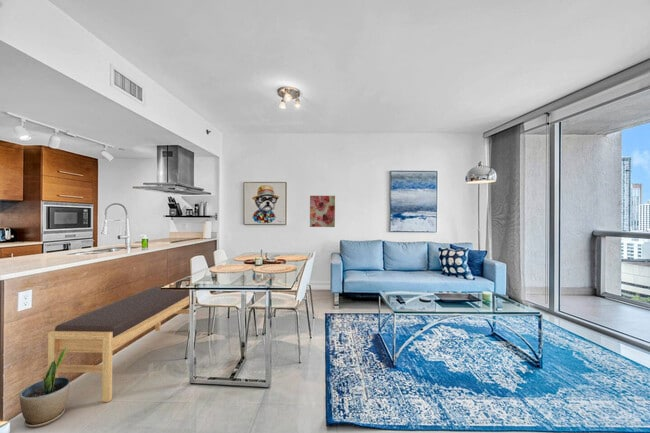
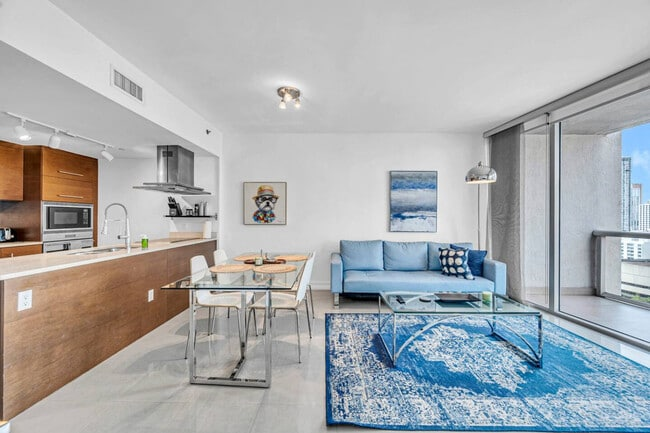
- potted plant [19,346,71,429]
- bench [47,285,189,403]
- wall art [309,195,336,228]
